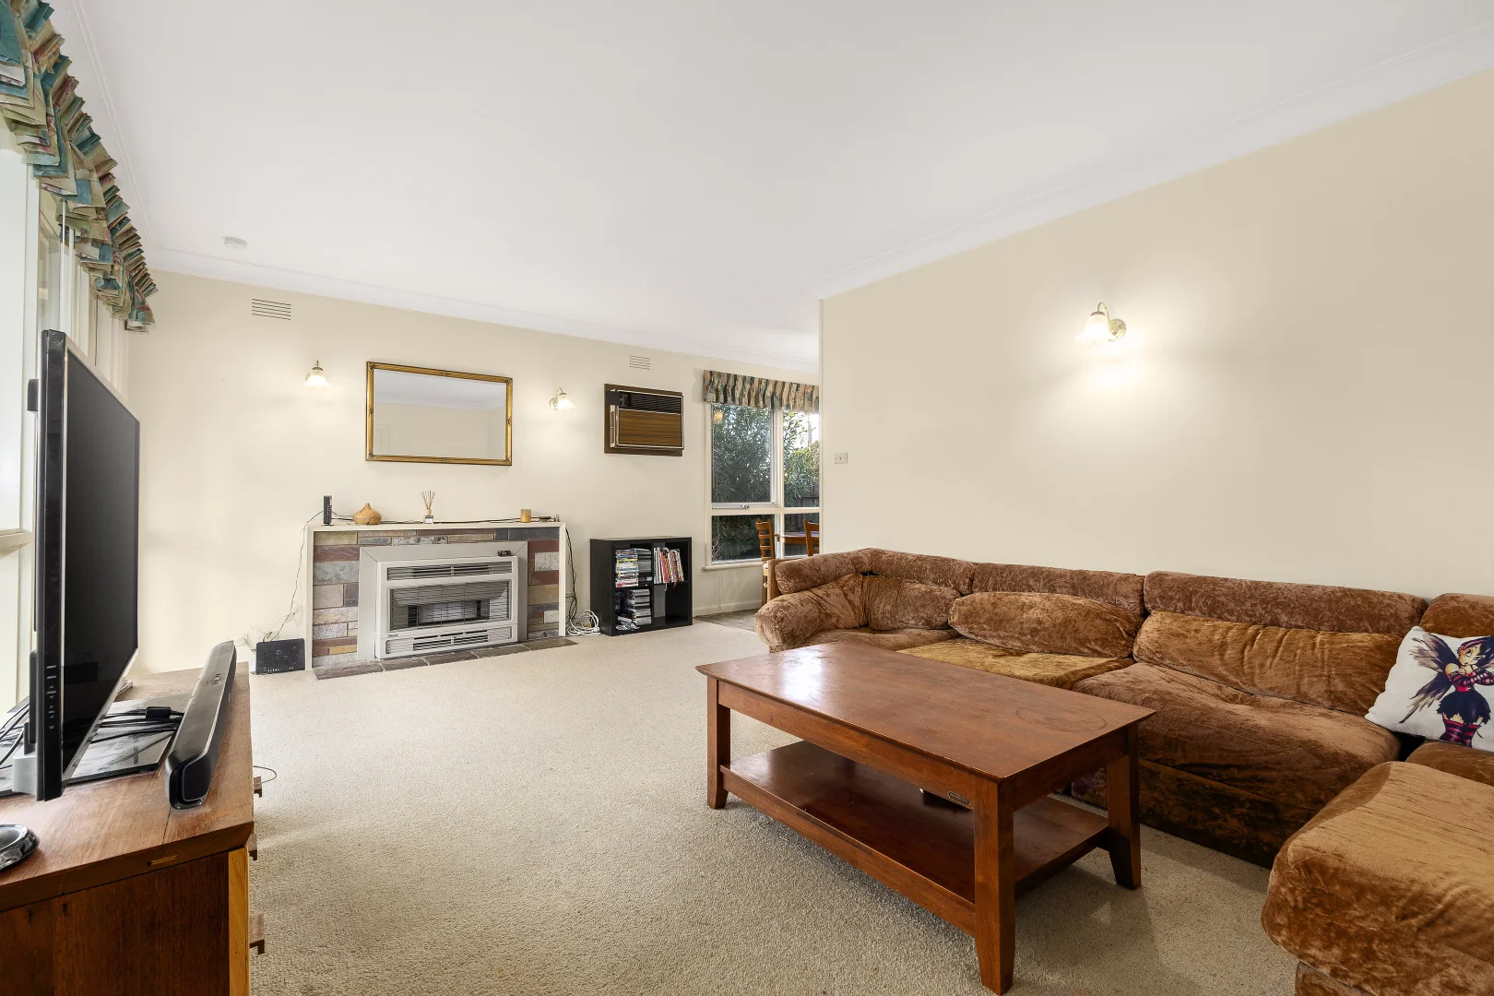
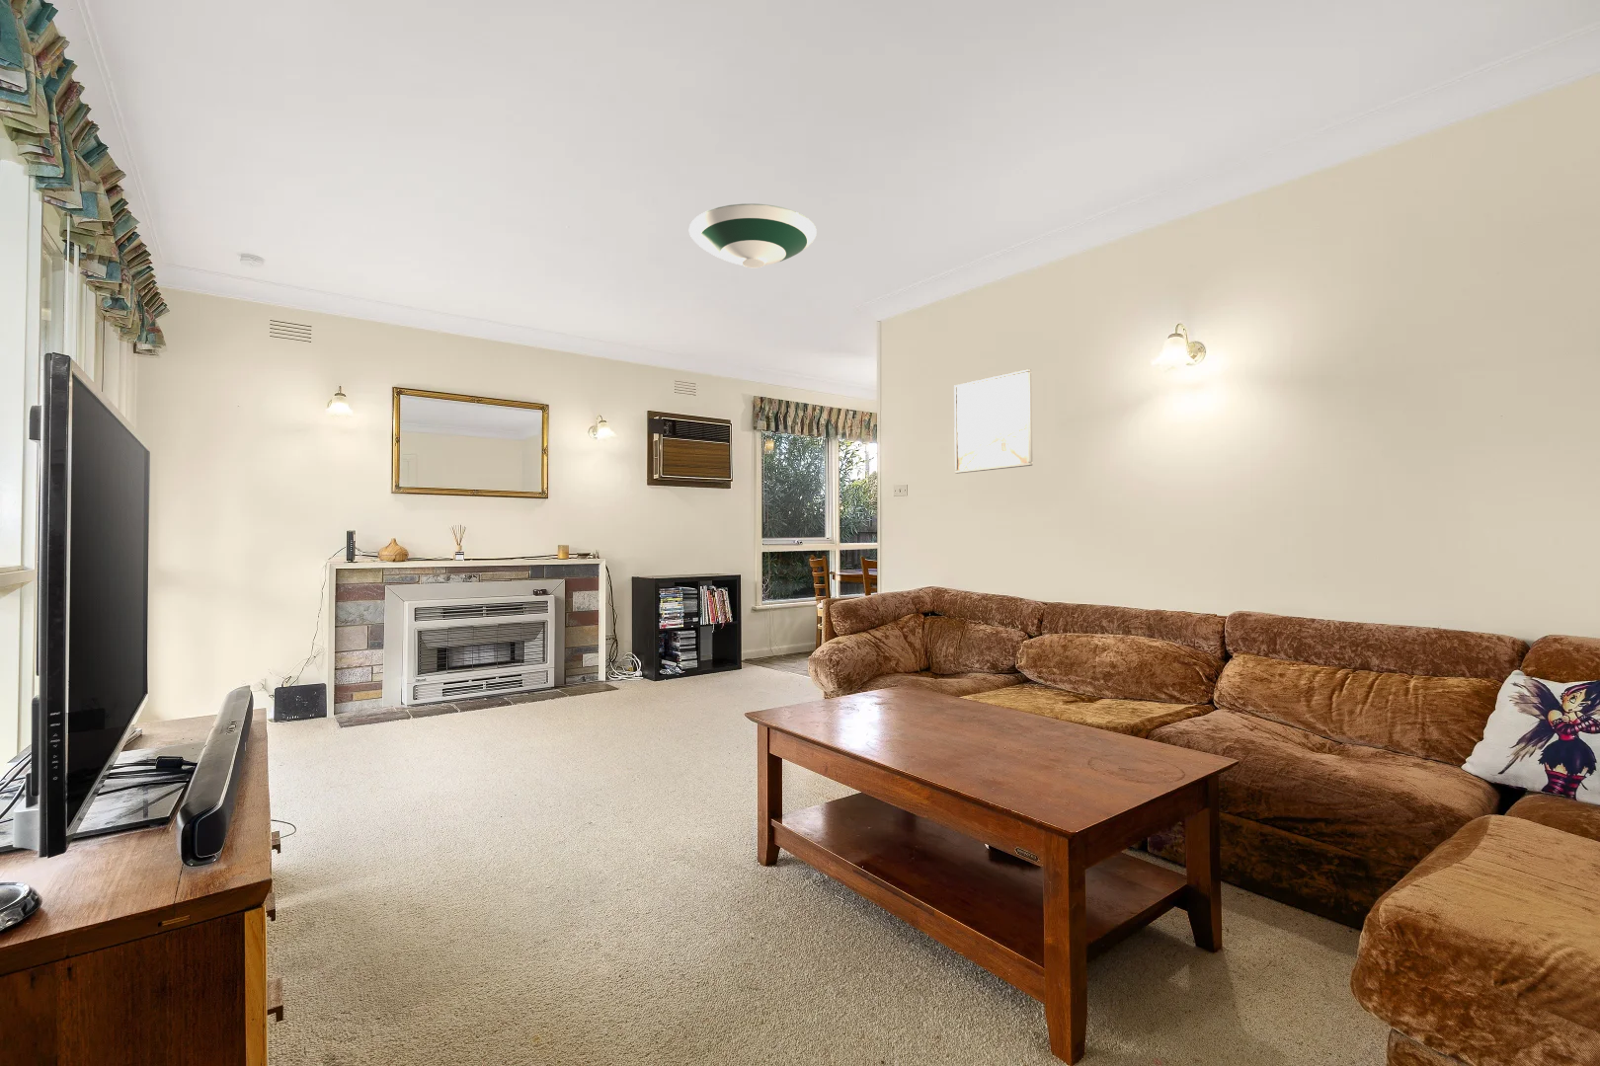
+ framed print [954,368,1033,475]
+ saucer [688,202,818,269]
